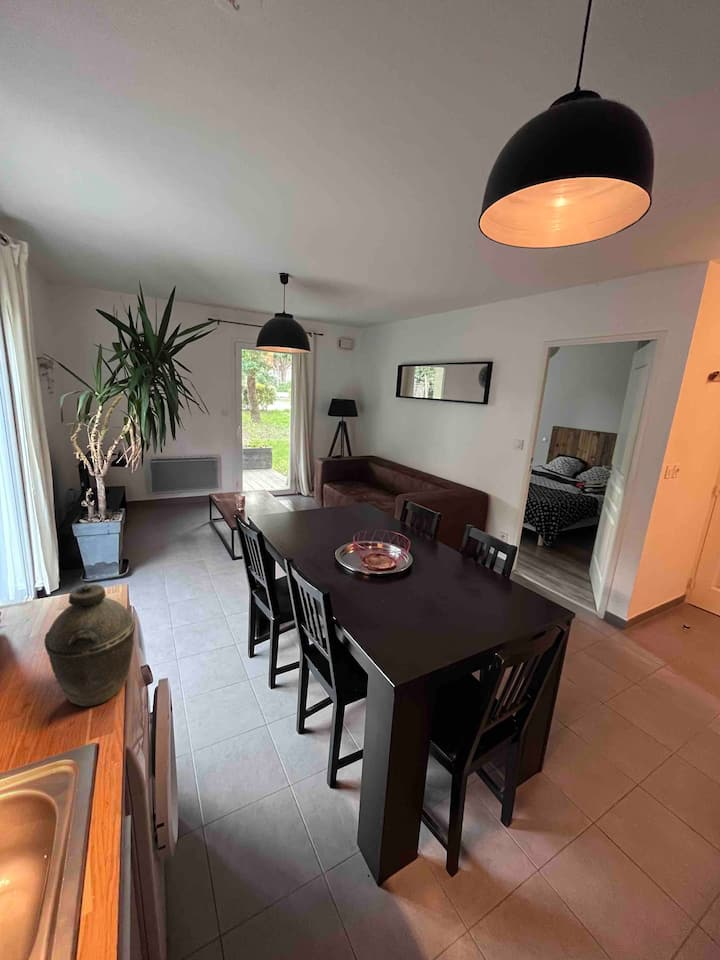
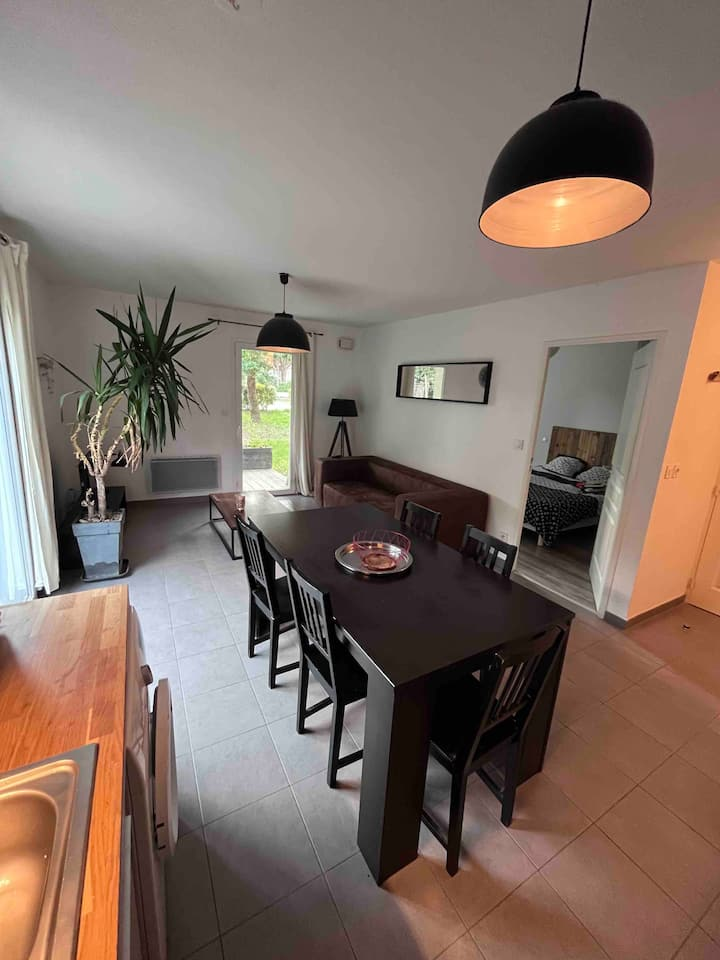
- kettle [43,584,136,708]
